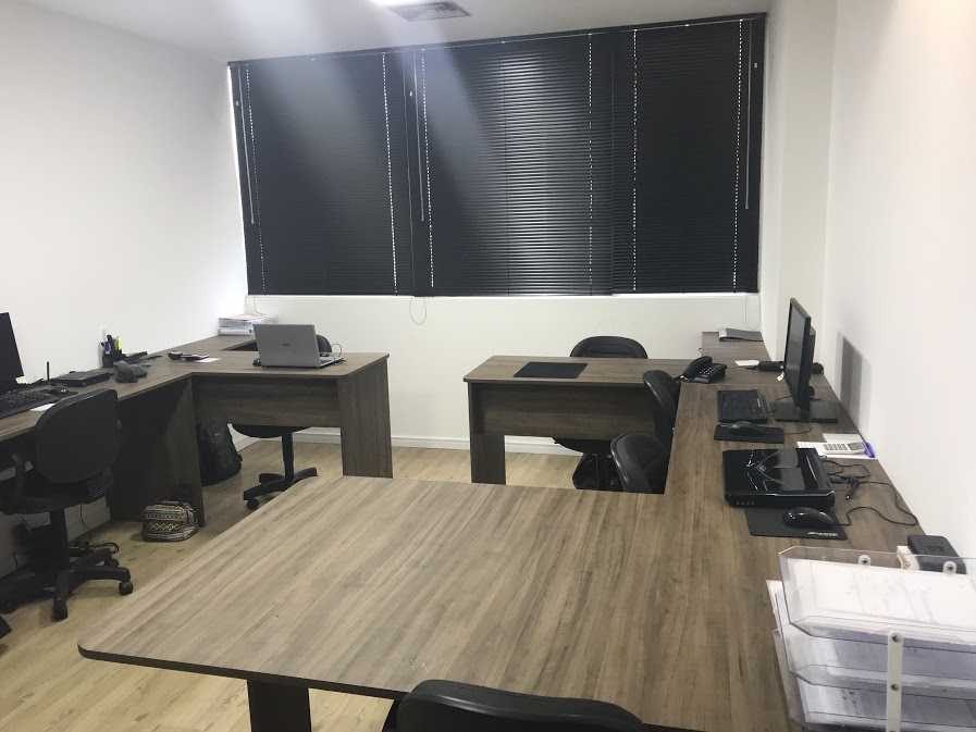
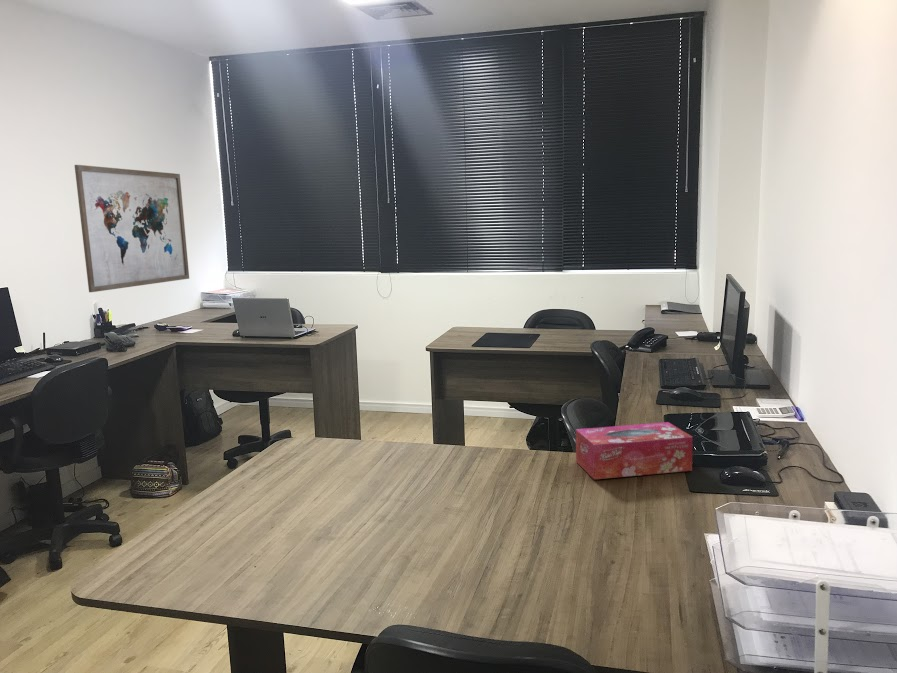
+ wall art [74,164,190,293]
+ tissue box [575,421,694,480]
